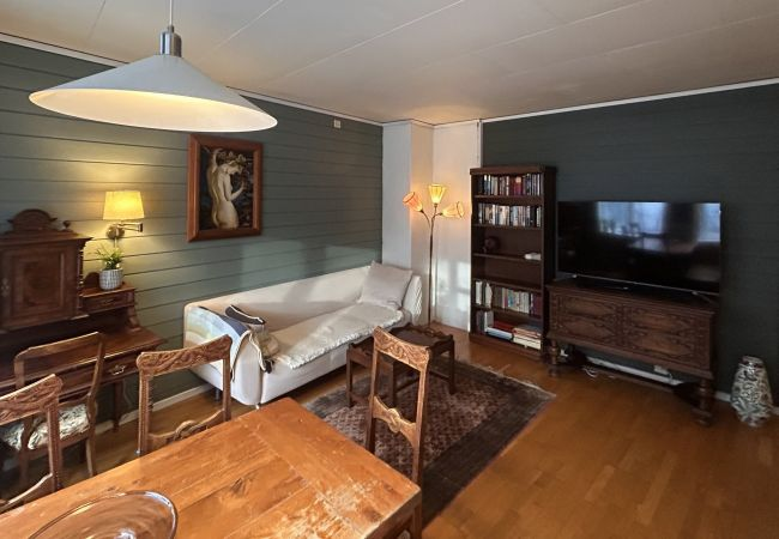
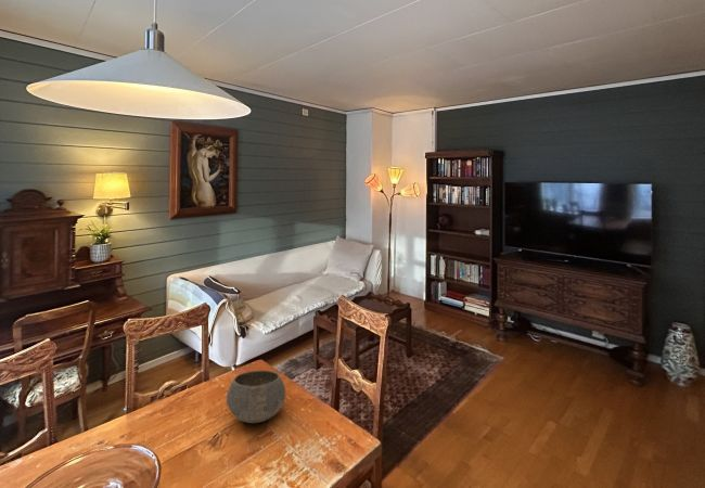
+ bowl [226,370,286,424]
